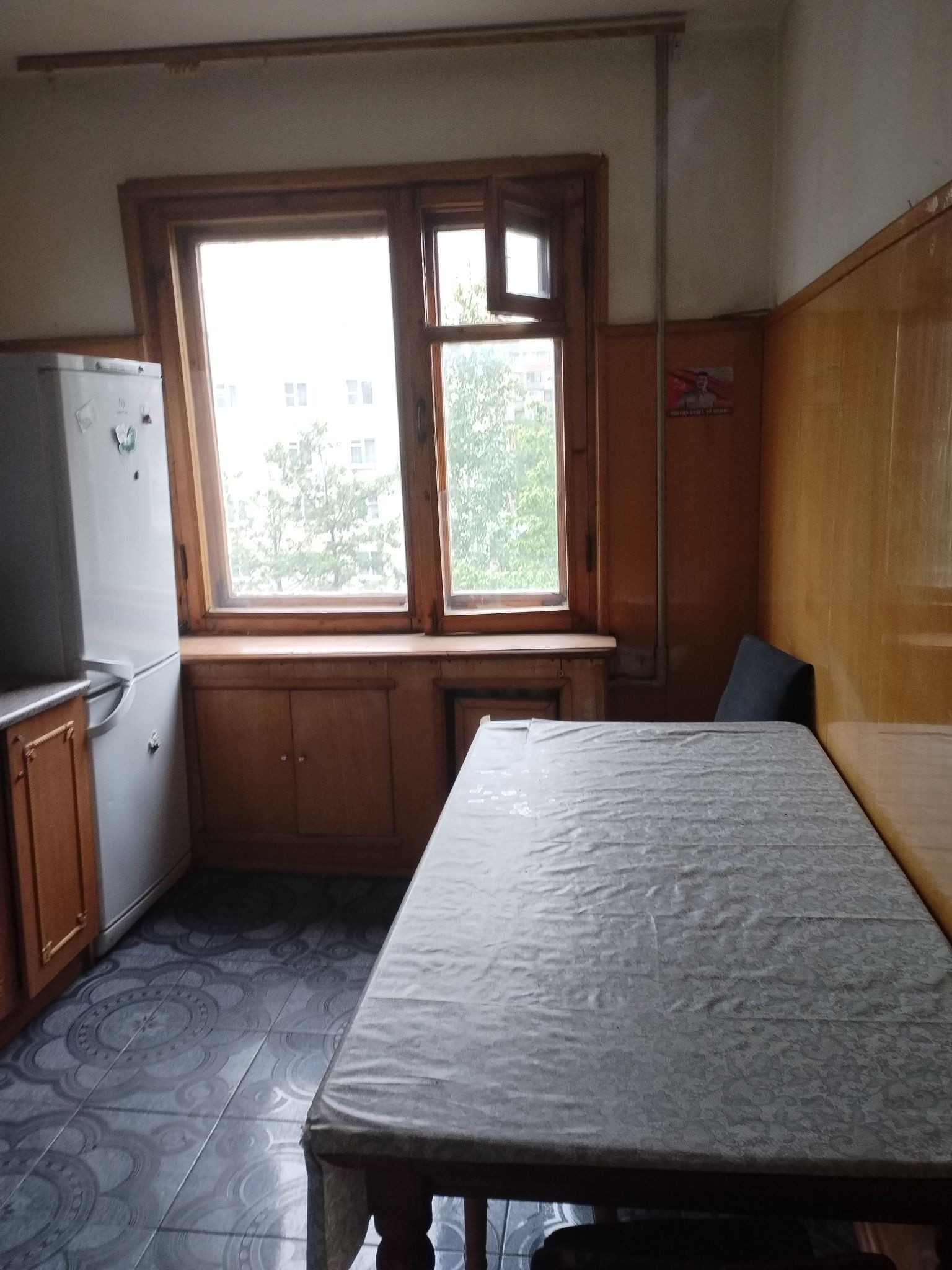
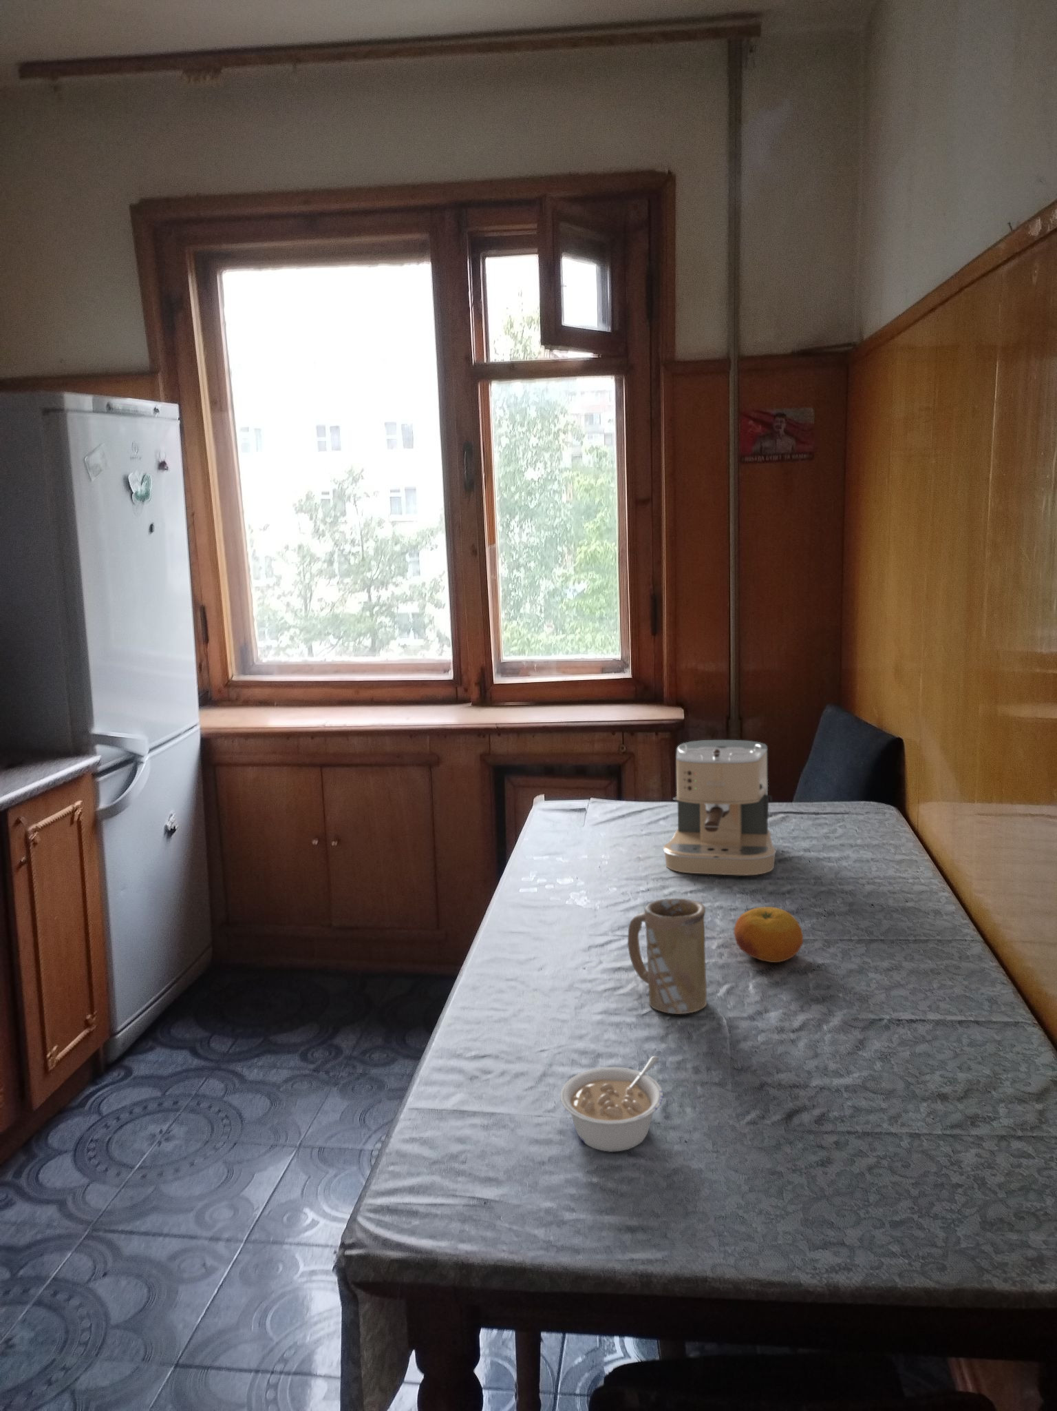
+ mug [627,898,707,1014]
+ legume [561,1055,664,1152]
+ coffee maker [662,739,777,875]
+ fruit [734,905,804,963]
